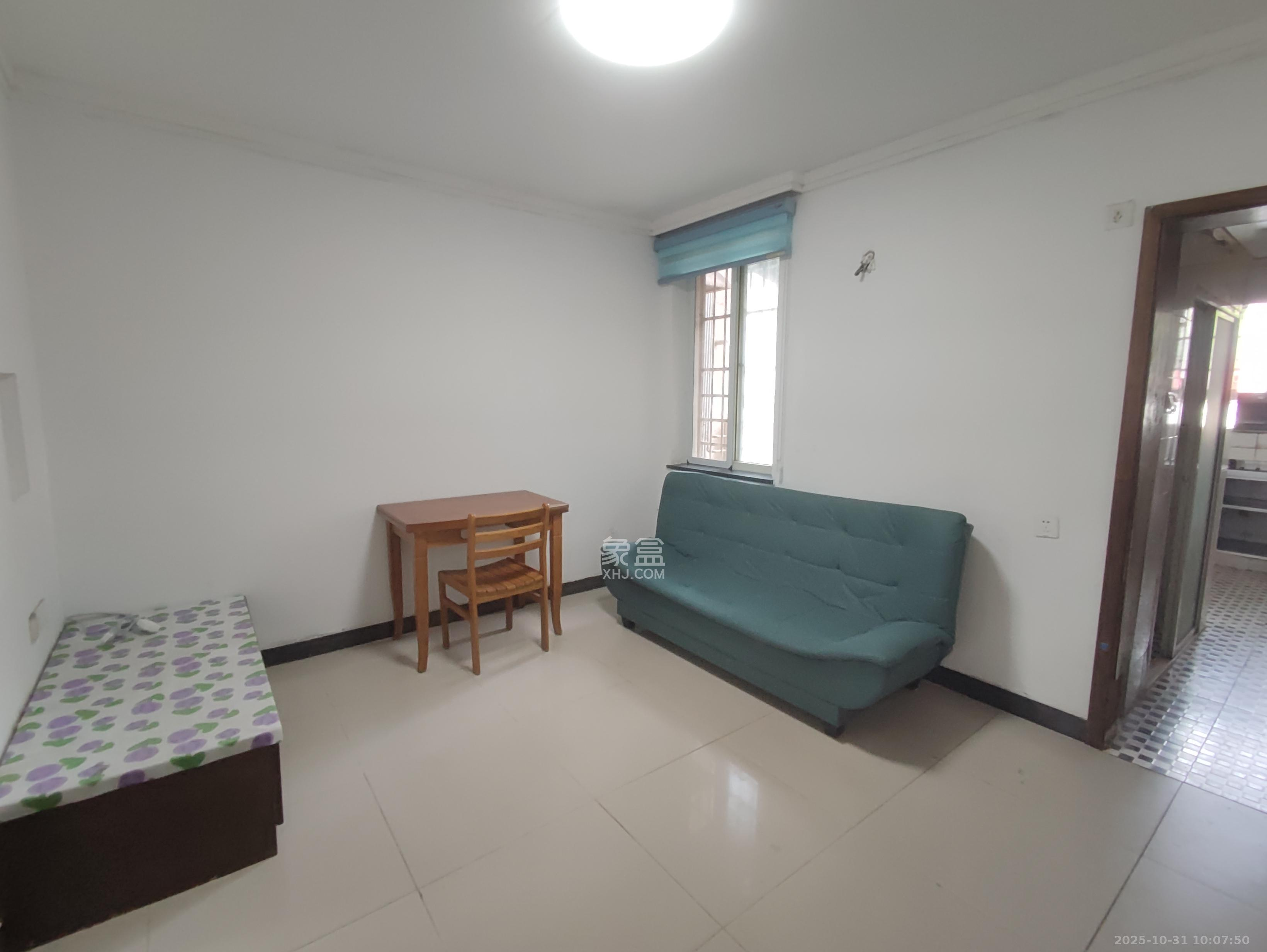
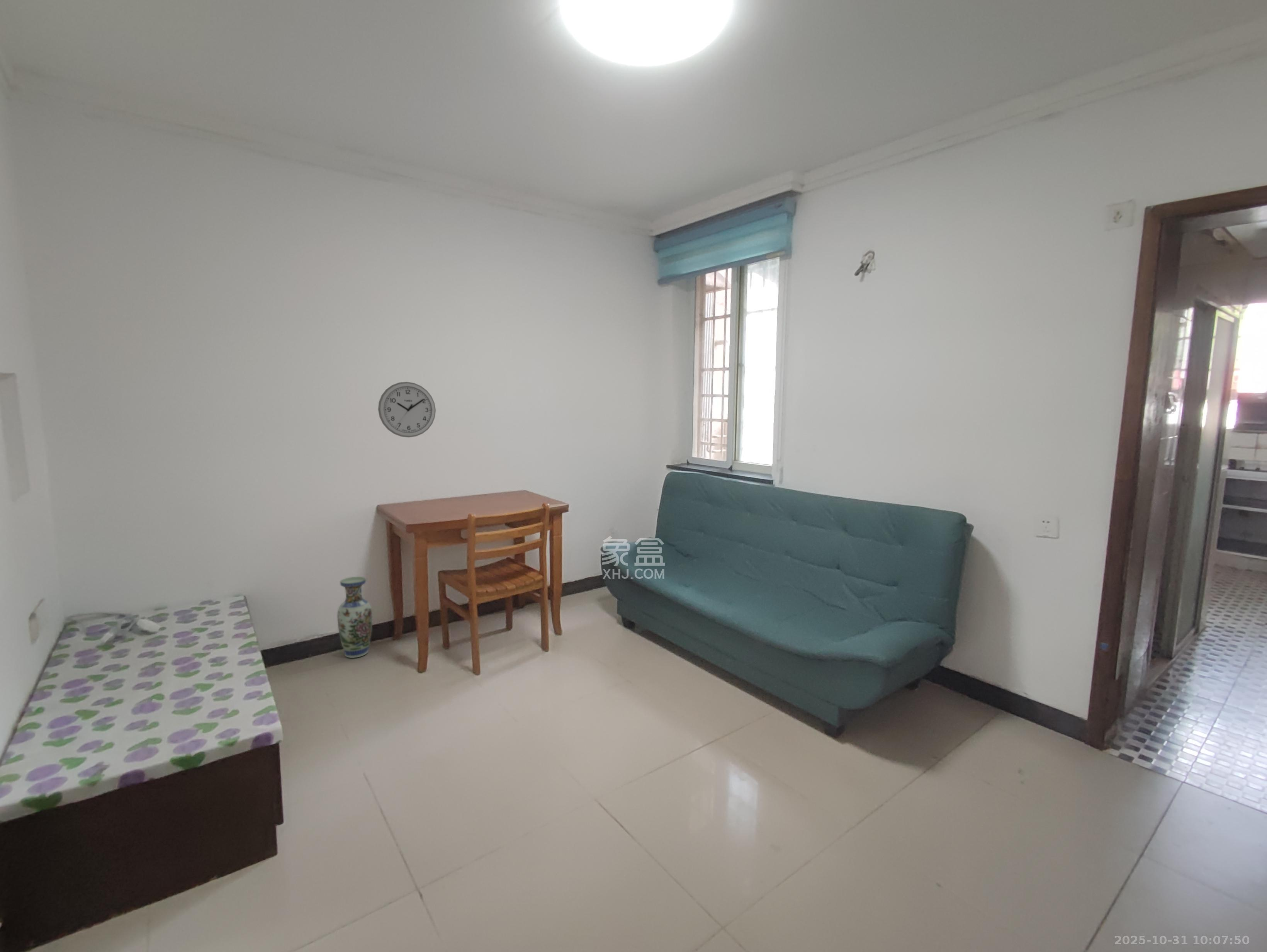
+ vase [337,576,372,658]
+ wall clock [378,381,436,438]
